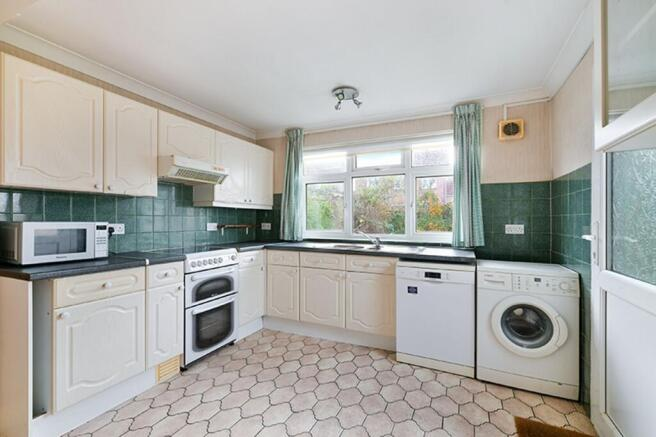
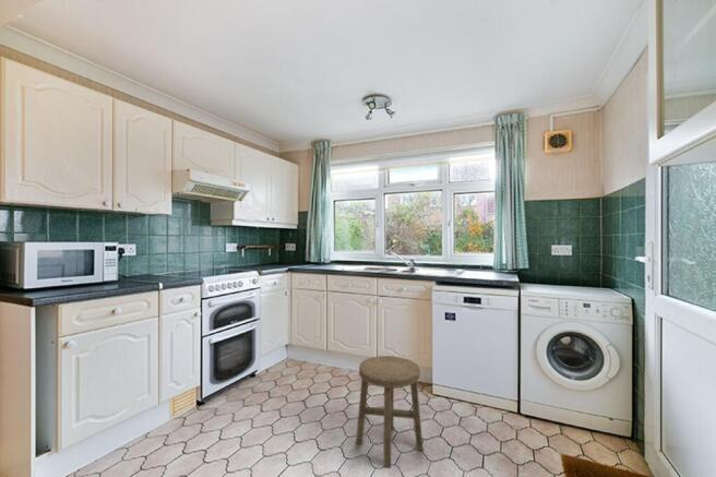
+ stool [355,355,425,469]
